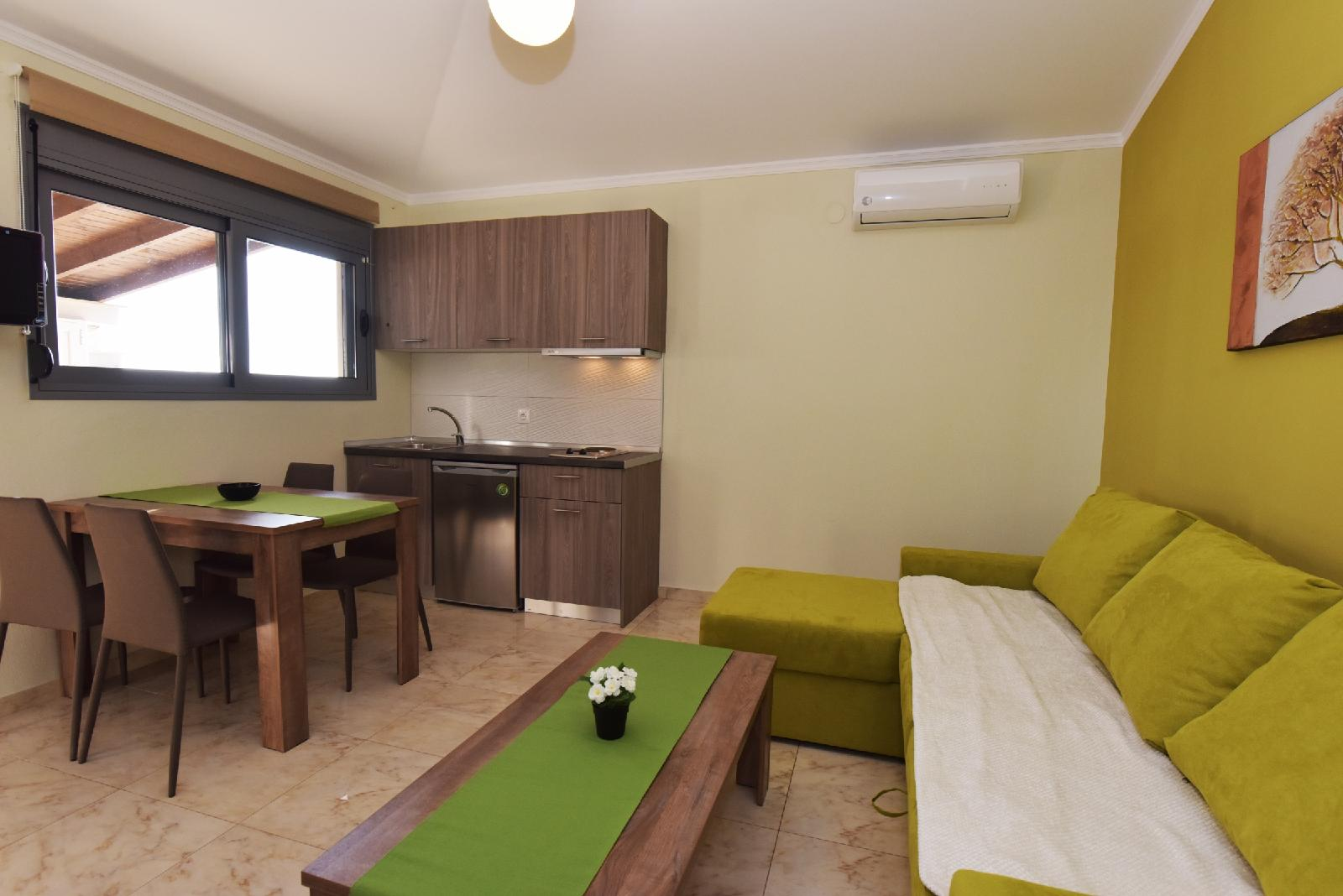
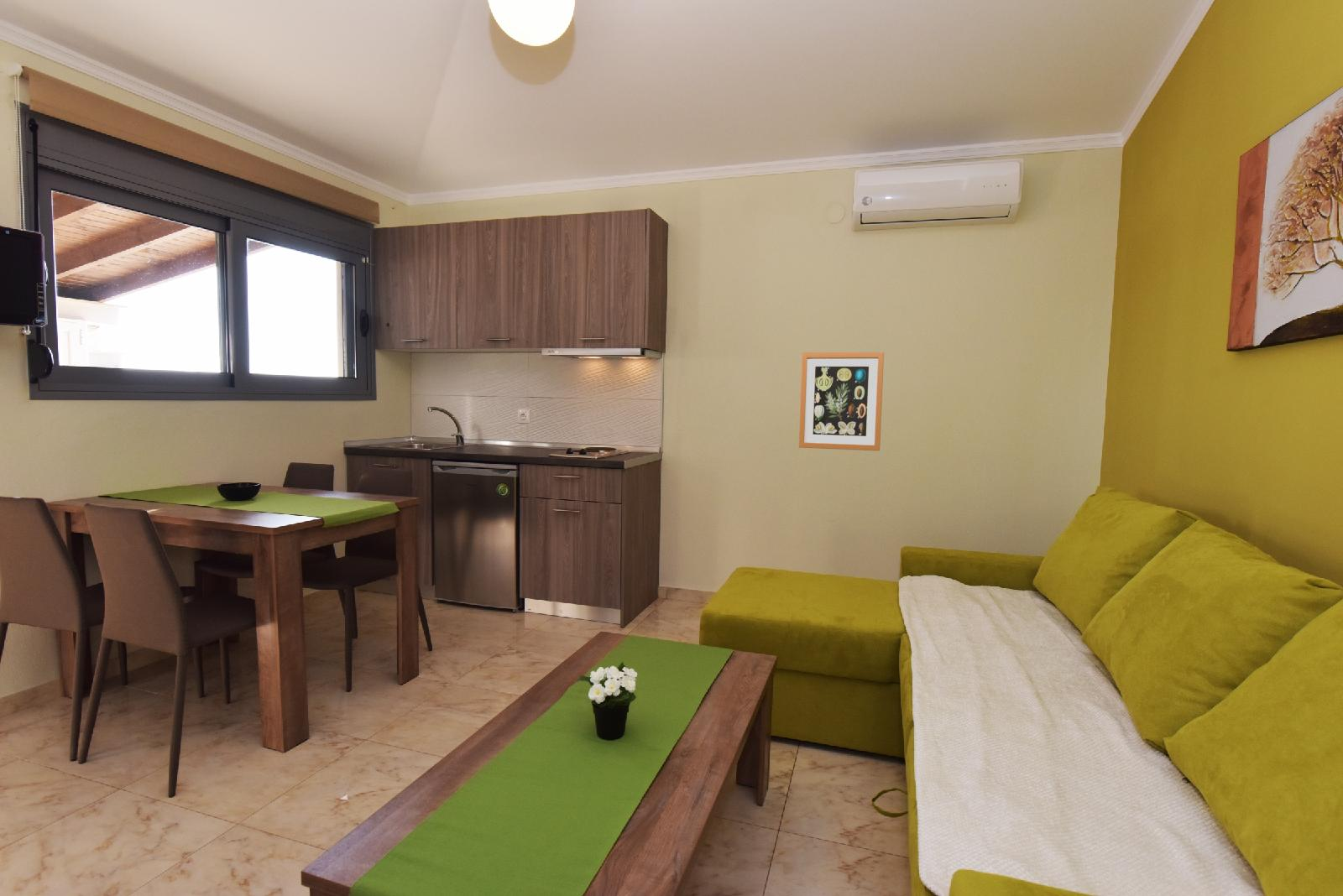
+ wall art [798,352,885,451]
